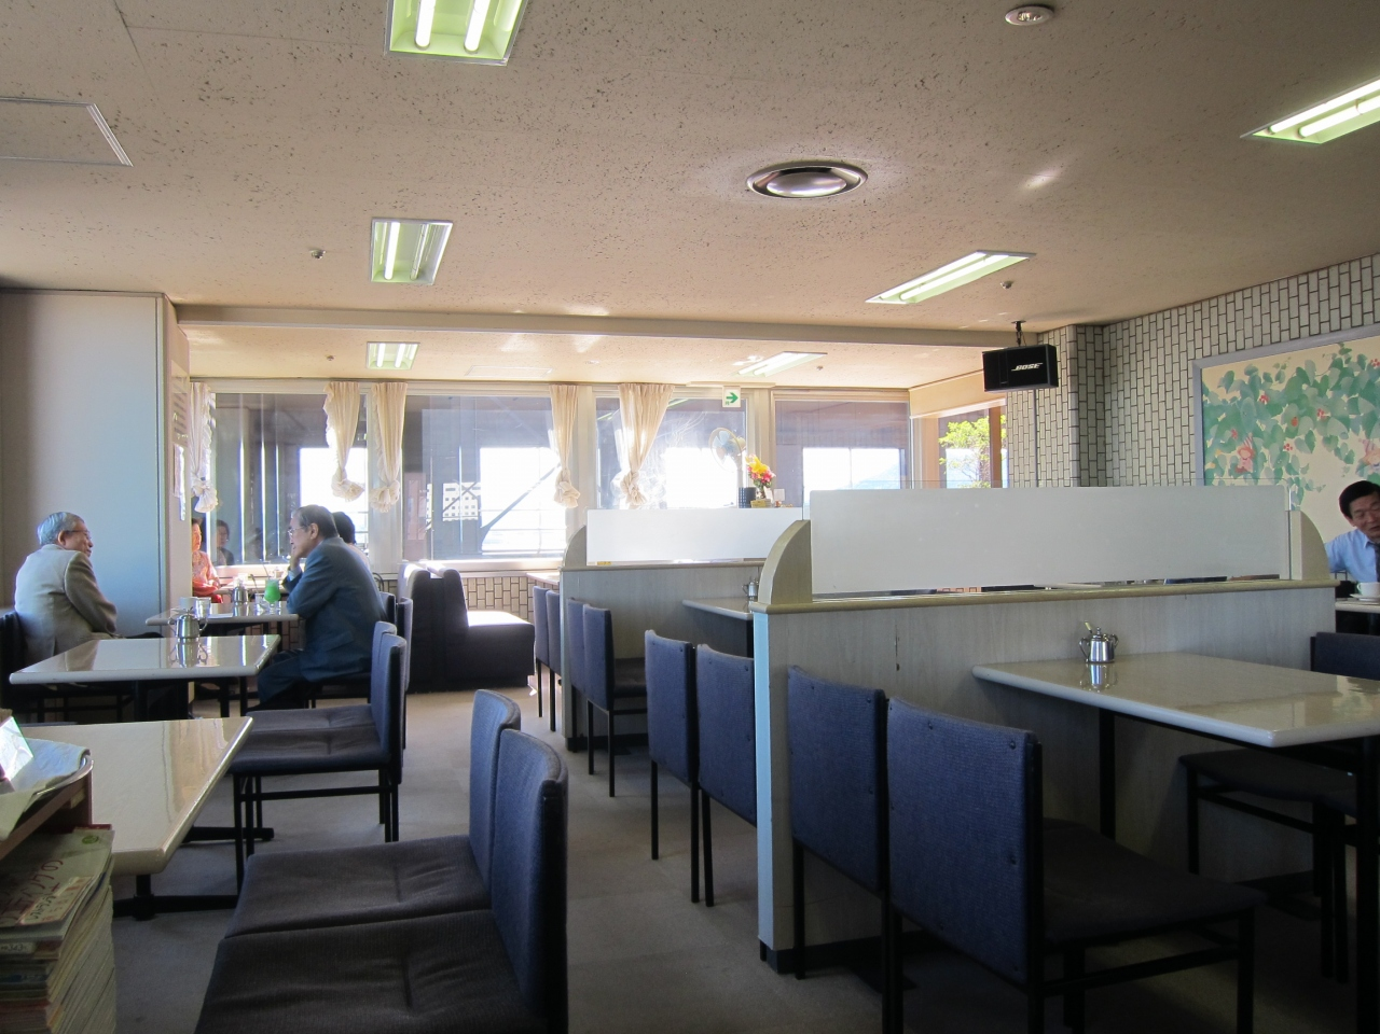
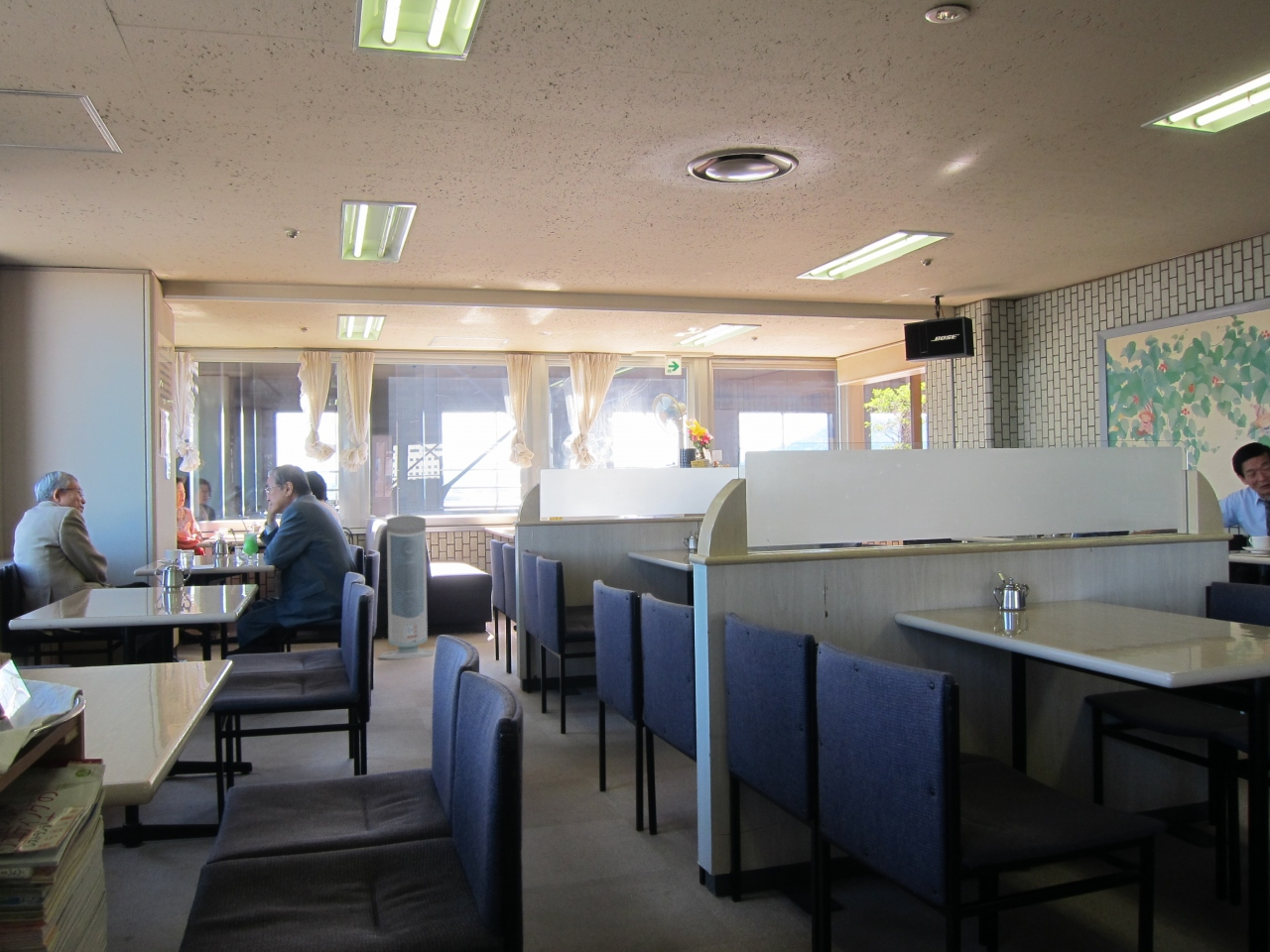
+ air purifier [378,515,436,660]
